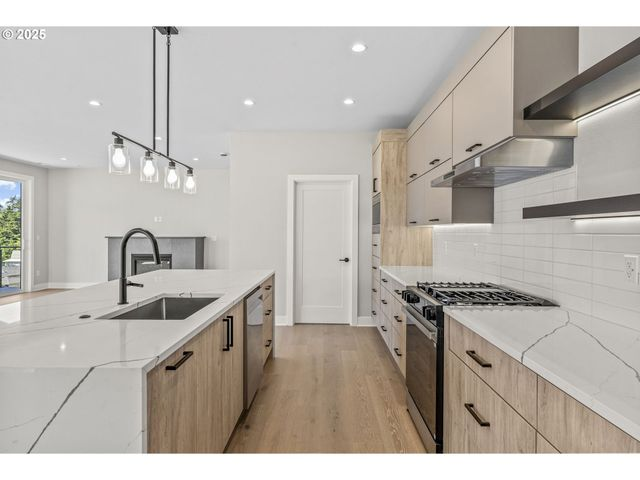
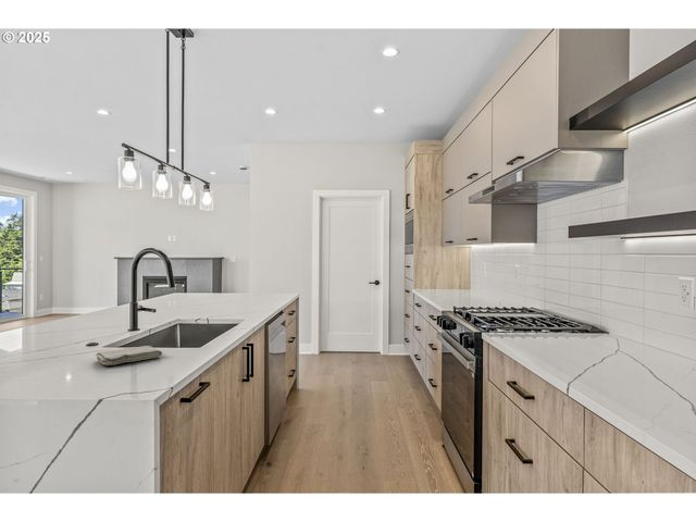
+ washcloth [95,345,163,366]
